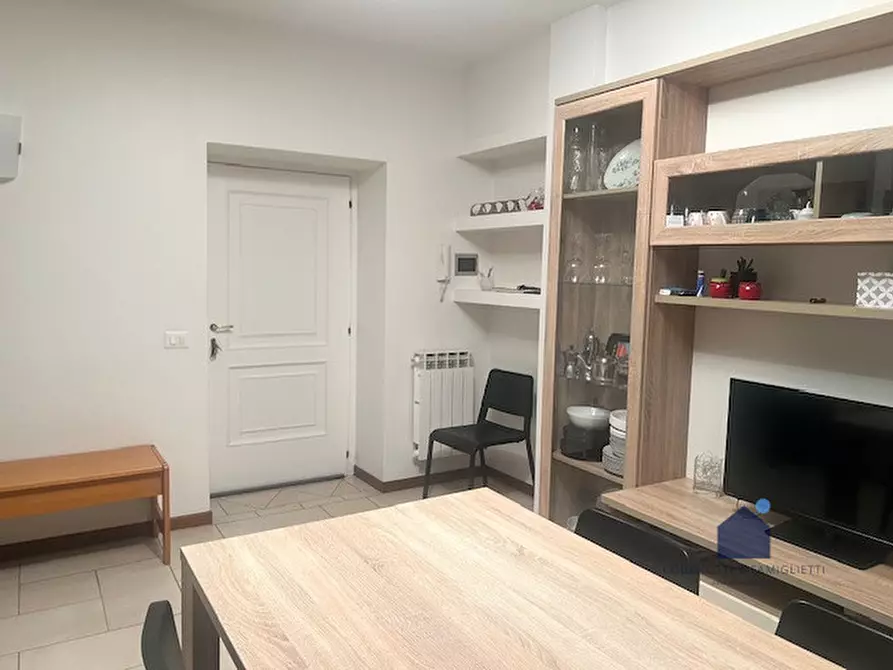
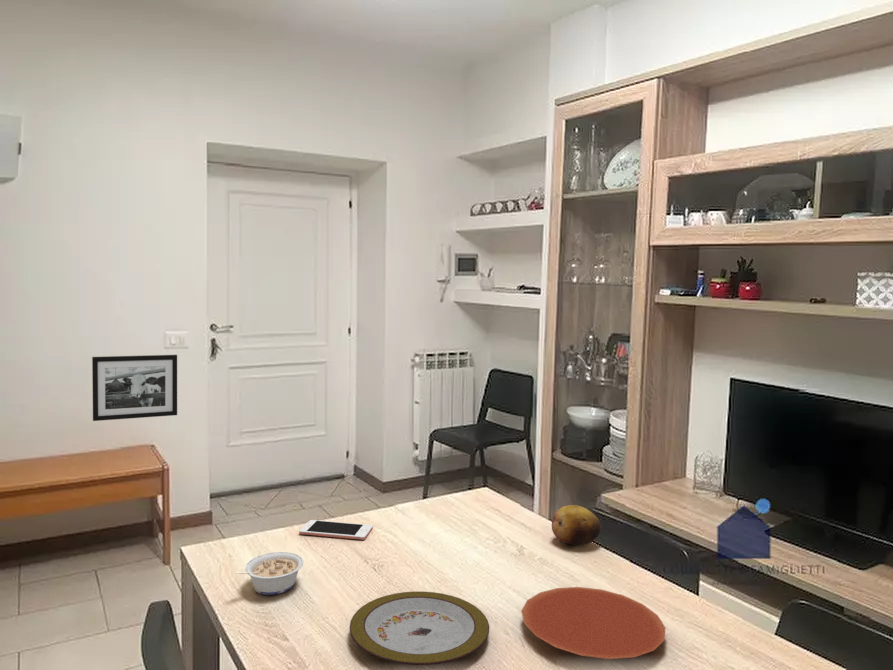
+ legume [234,551,305,596]
+ plate [521,586,666,660]
+ plate [349,591,490,666]
+ picture frame [91,354,178,422]
+ cell phone [298,519,374,541]
+ fruit [551,504,602,546]
